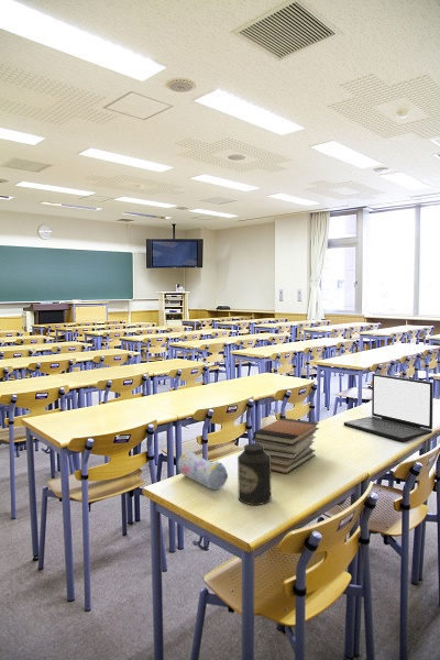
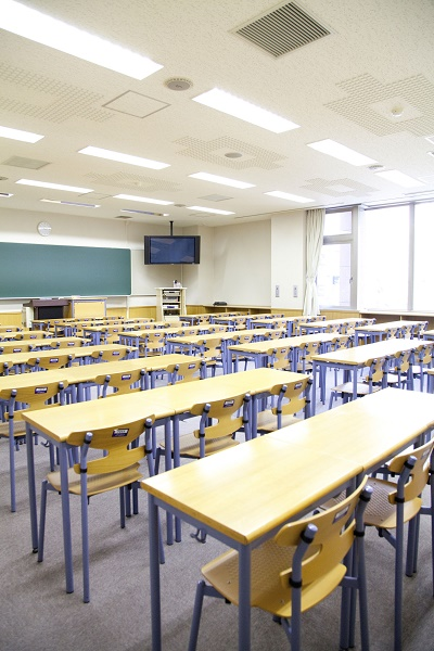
- laptop [343,373,435,442]
- pencil case [177,450,229,491]
- book stack [251,417,320,474]
- canister [237,442,272,506]
